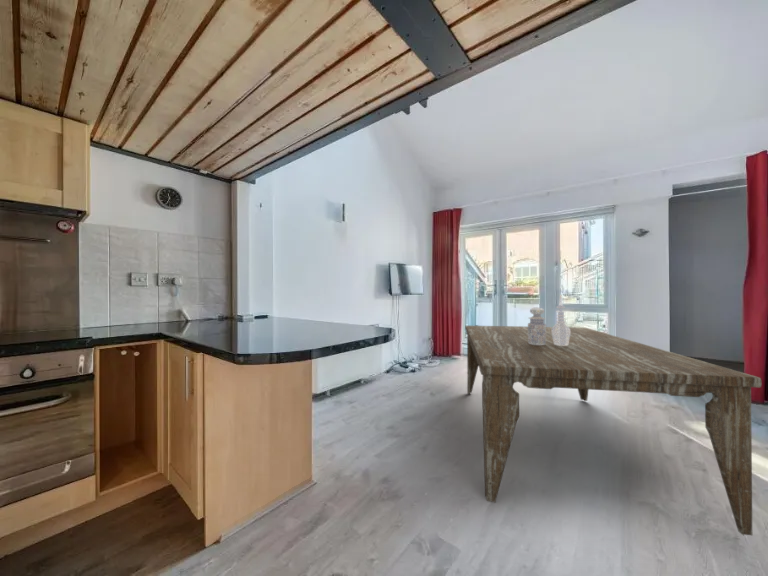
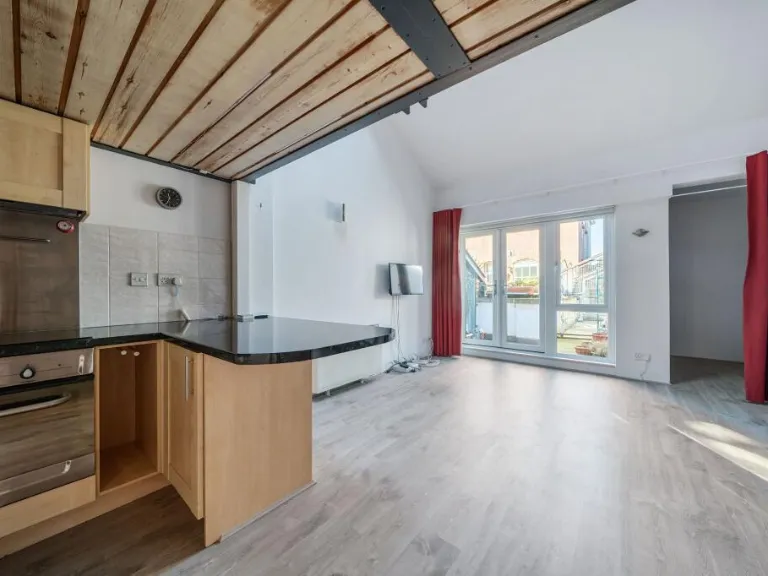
- decorative vase [527,294,570,346]
- dining table [464,325,763,536]
